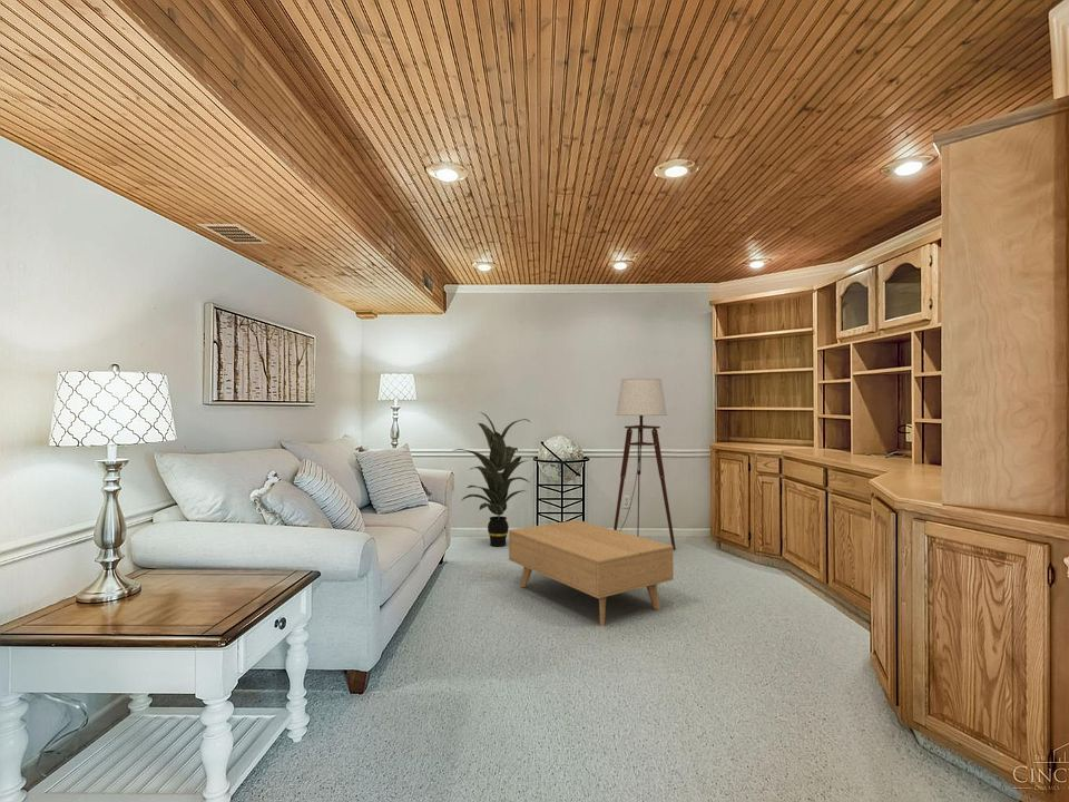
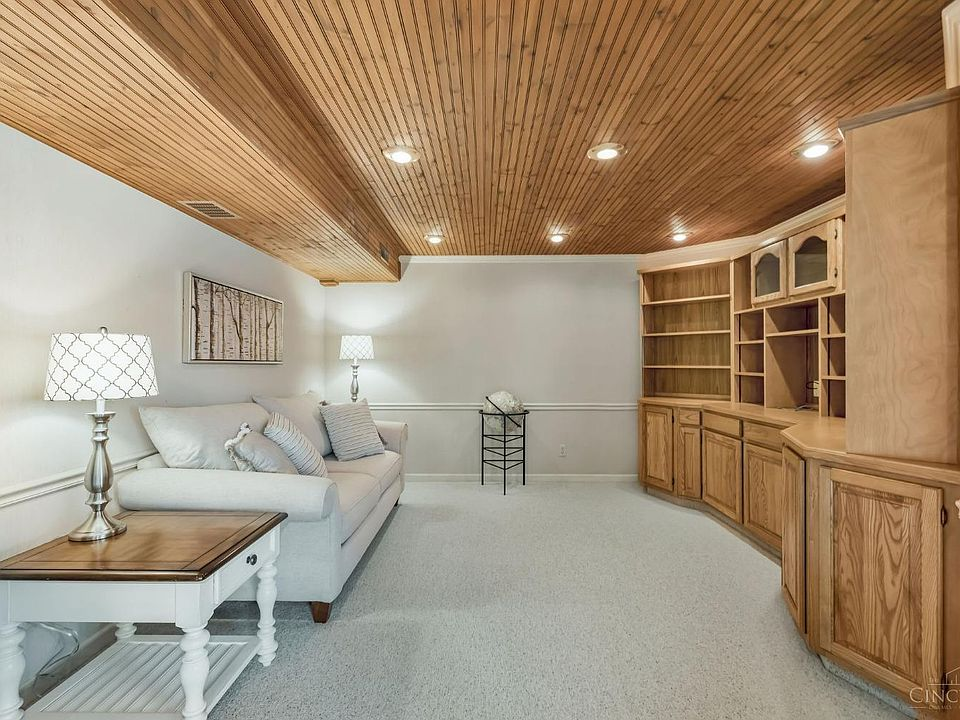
- indoor plant [452,411,531,548]
- coffee table [508,519,675,627]
- floor lamp [612,378,677,551]
